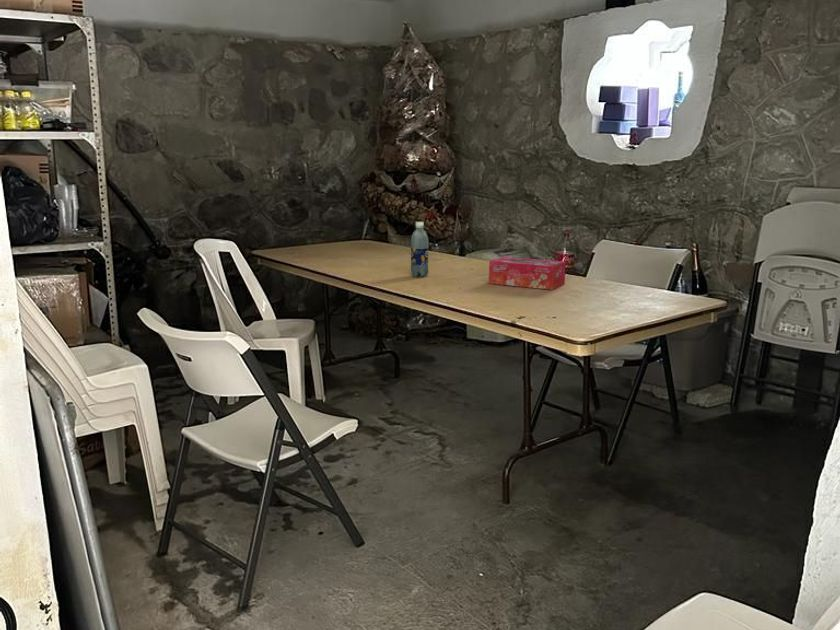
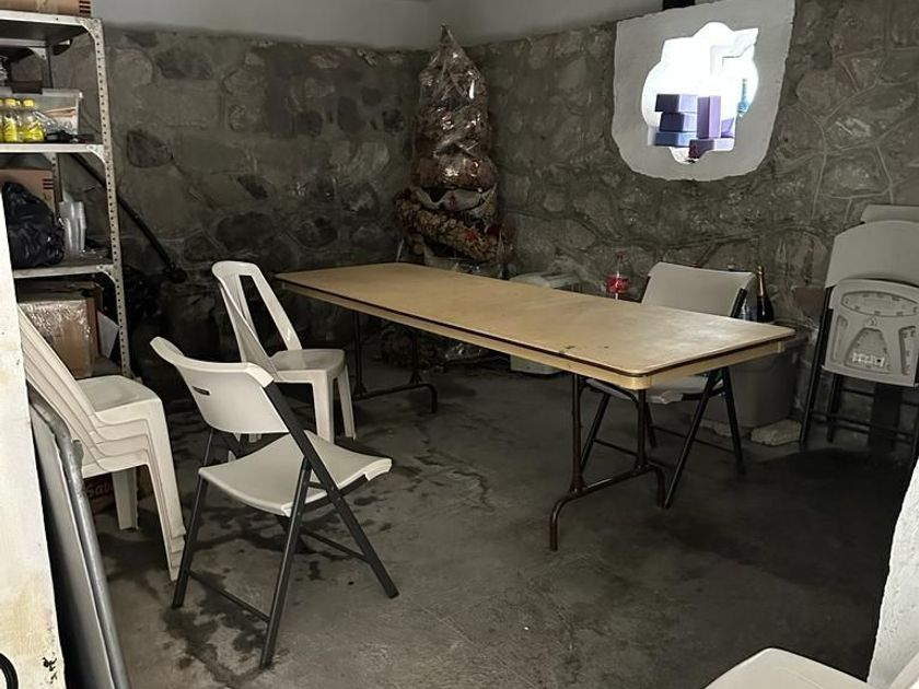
- tissue box [488,256,567,291]
- plastic bottle [410,221,429,278]
